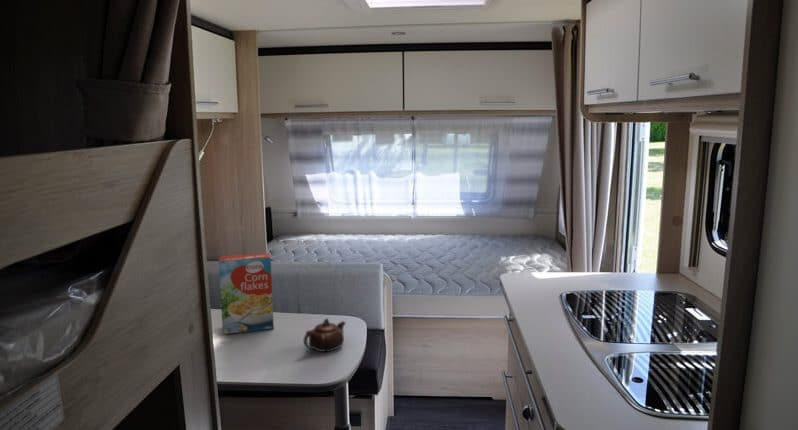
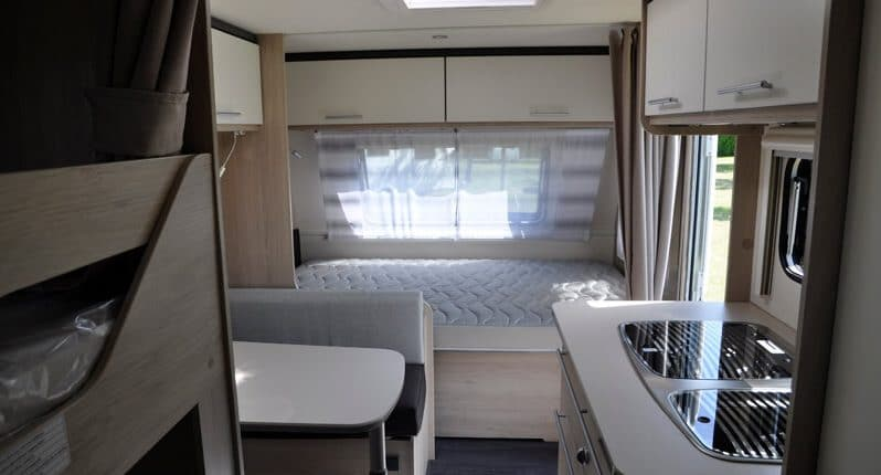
- teapot [303,317,347,353]
- cereal box [218,252,275,335]
